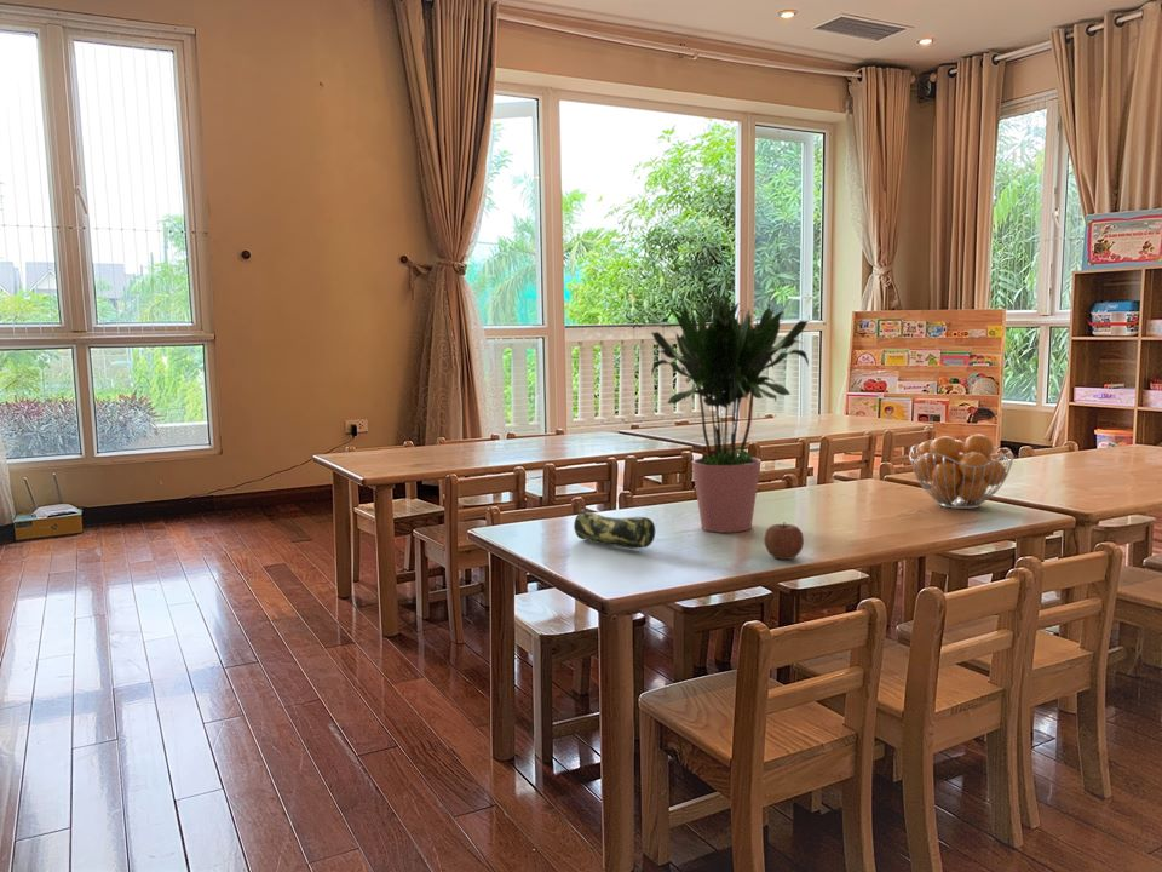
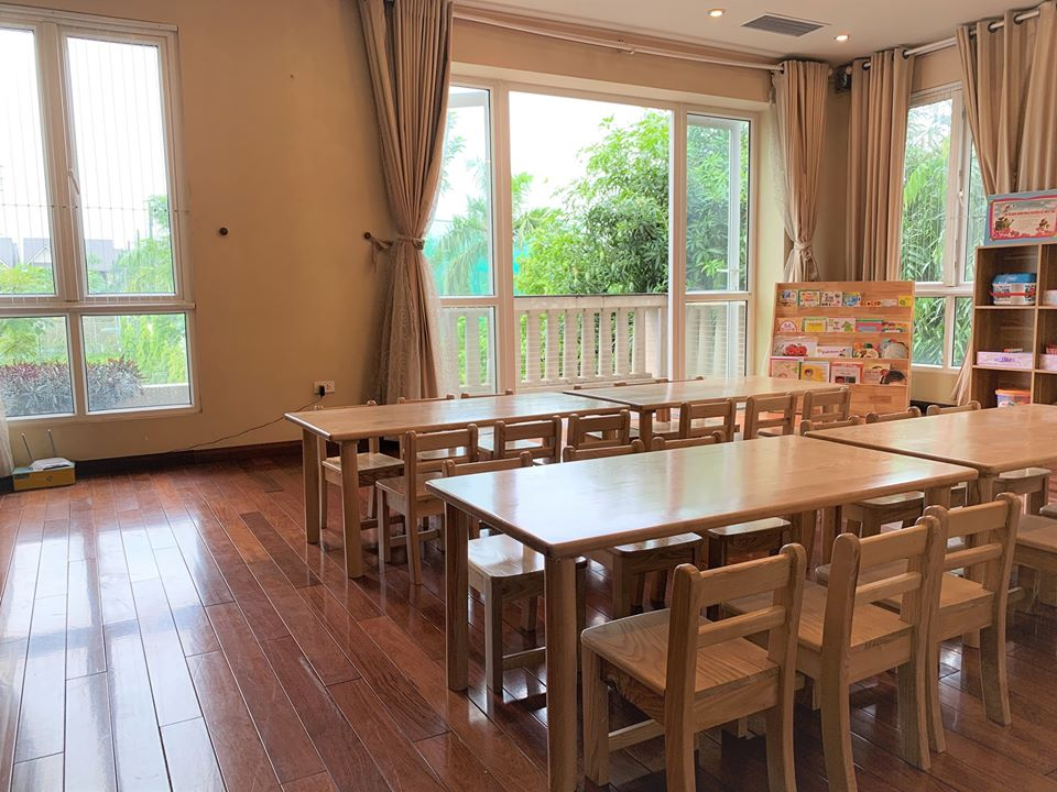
- pencil case [573,509,656,550]
- fruit basket [908,432,1014,510]
- potted plant [649,294,811,534]
- apple [763,521,805,561]
